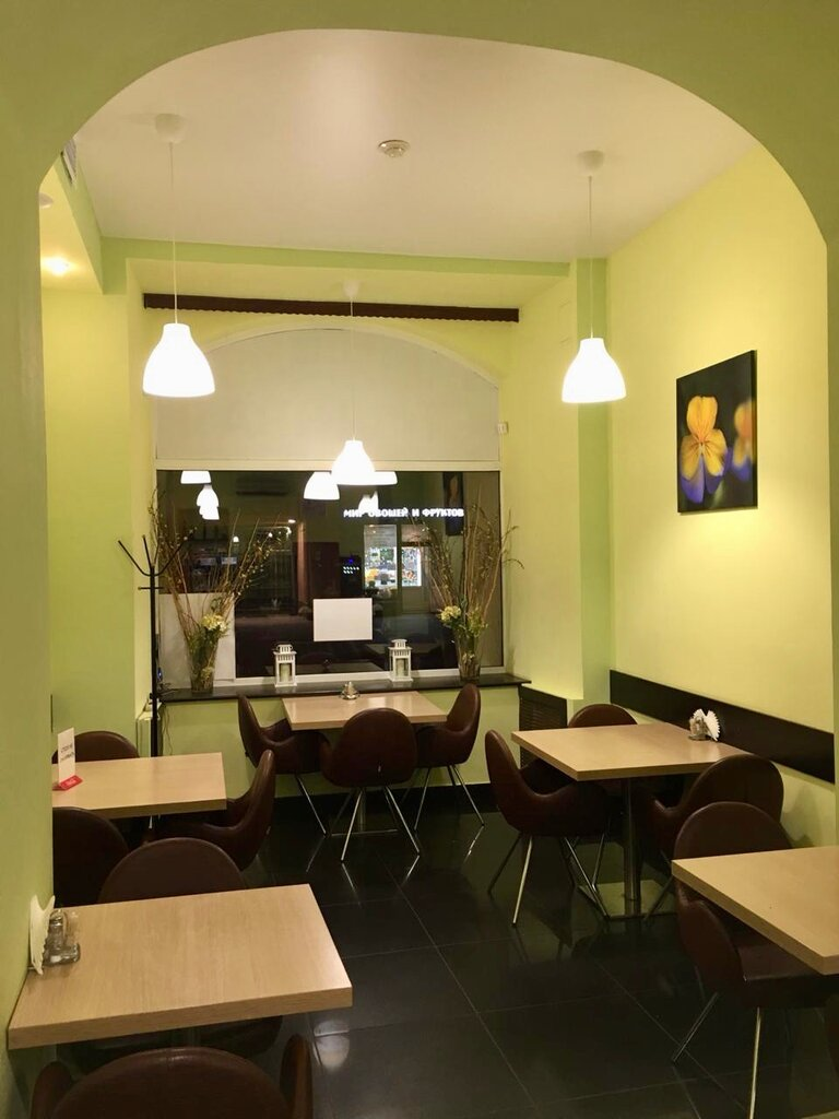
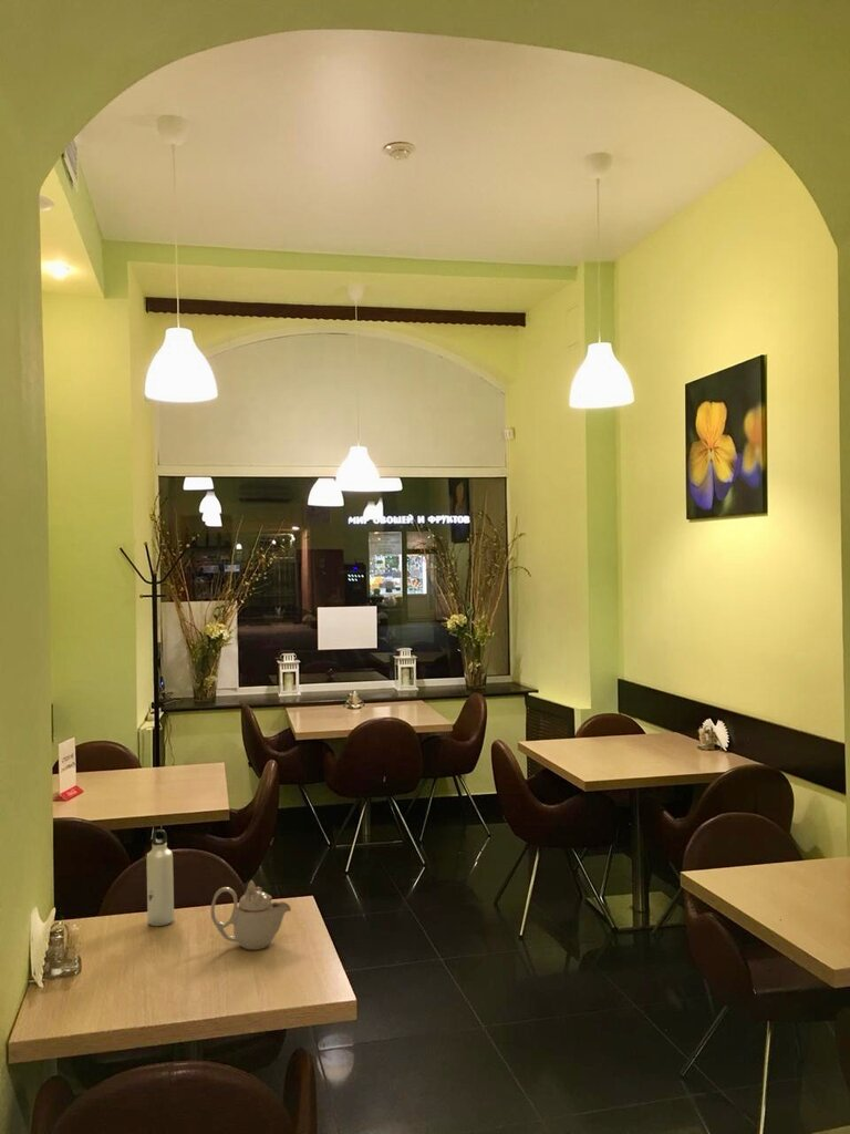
+ teapot [210,879,292,951]
+ water bottle [146,828,175,927]
